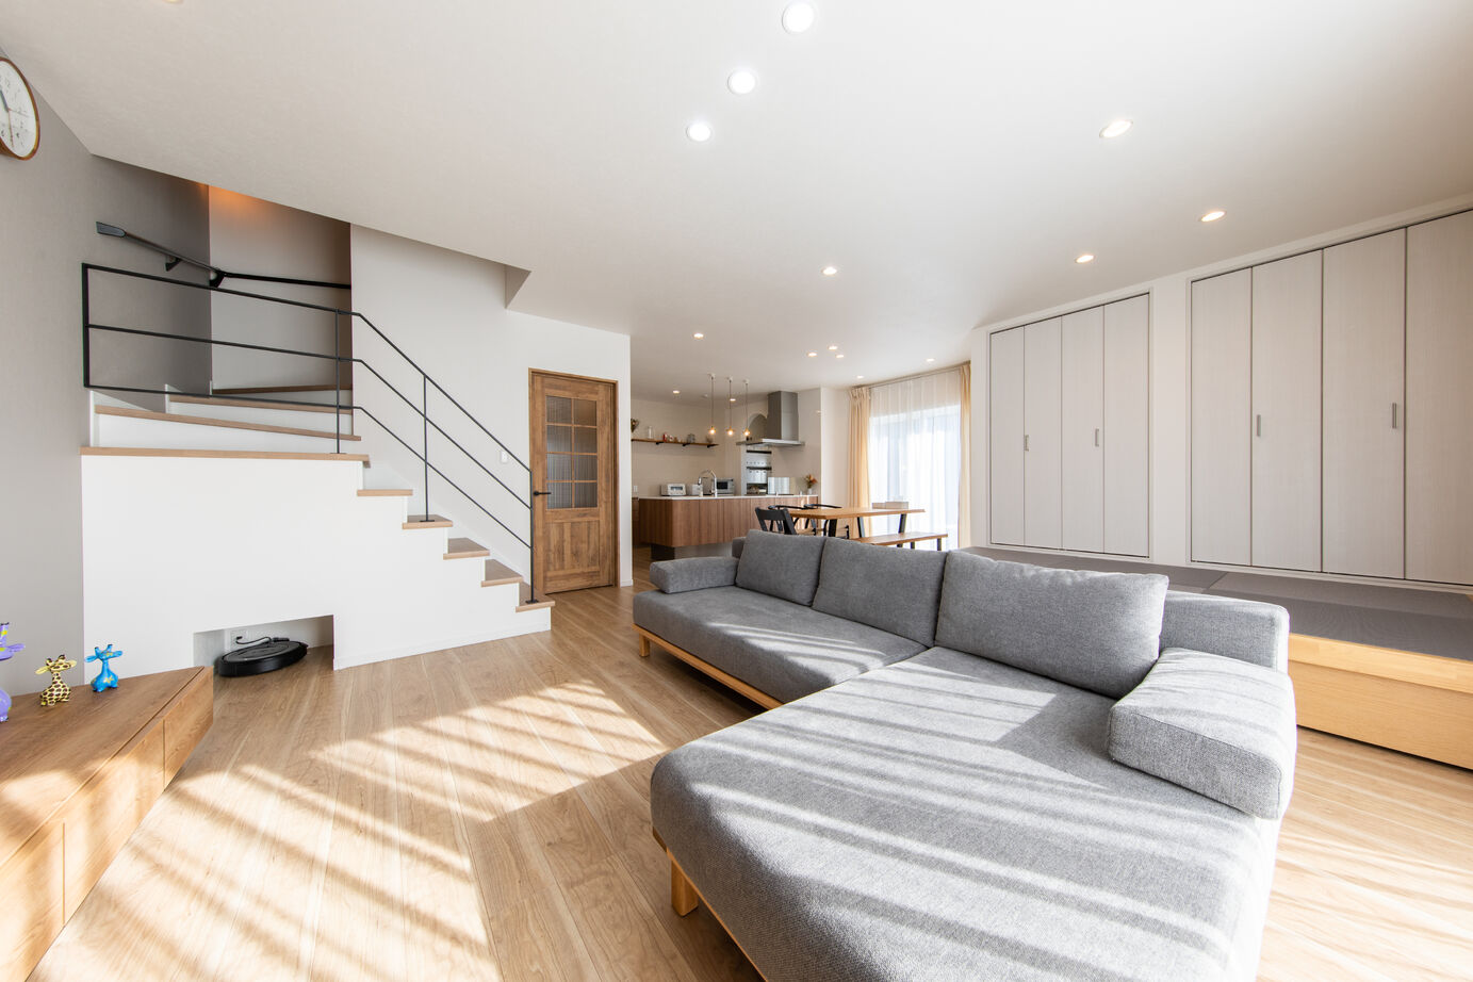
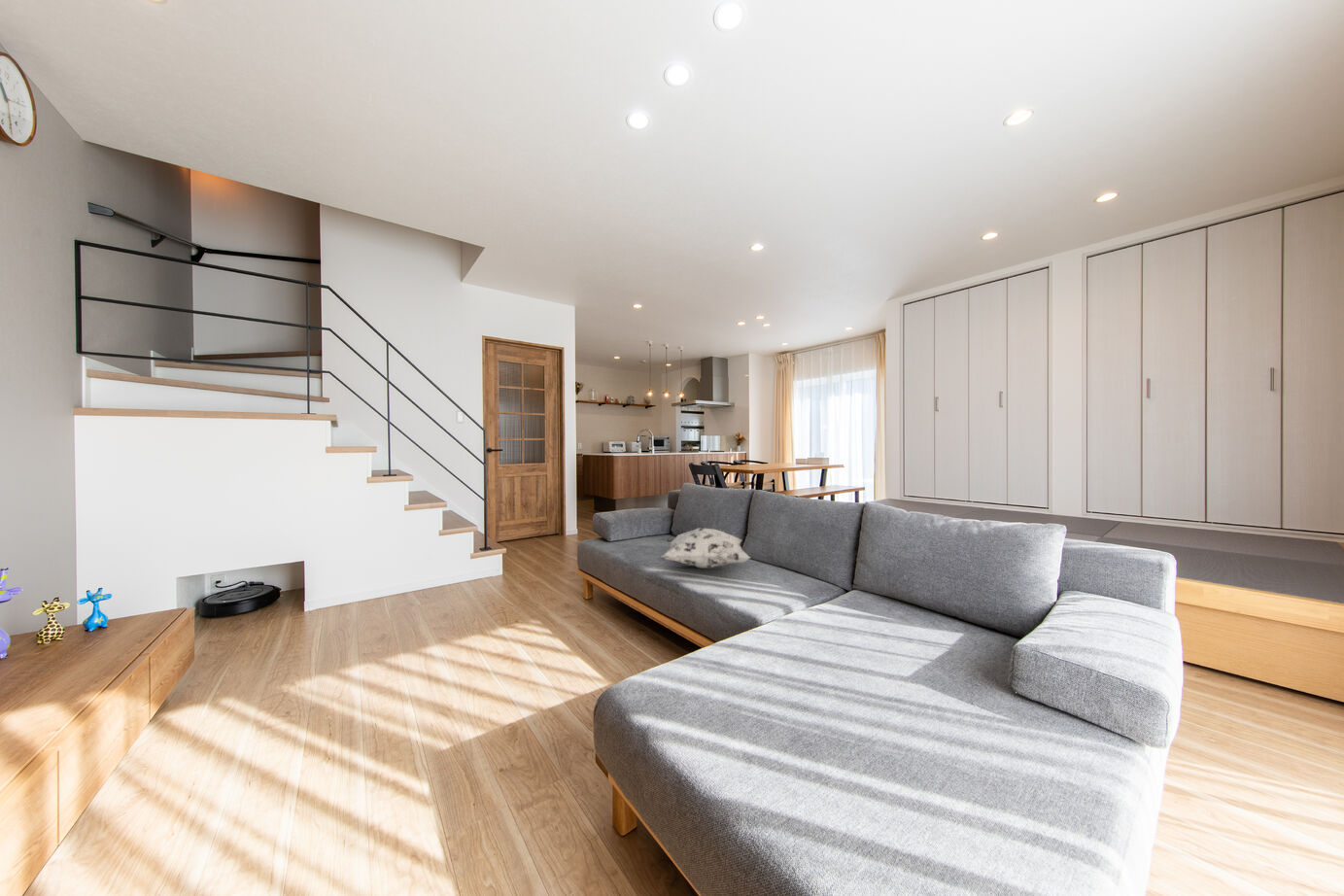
+ decorative pillow [661,527,751,569]
